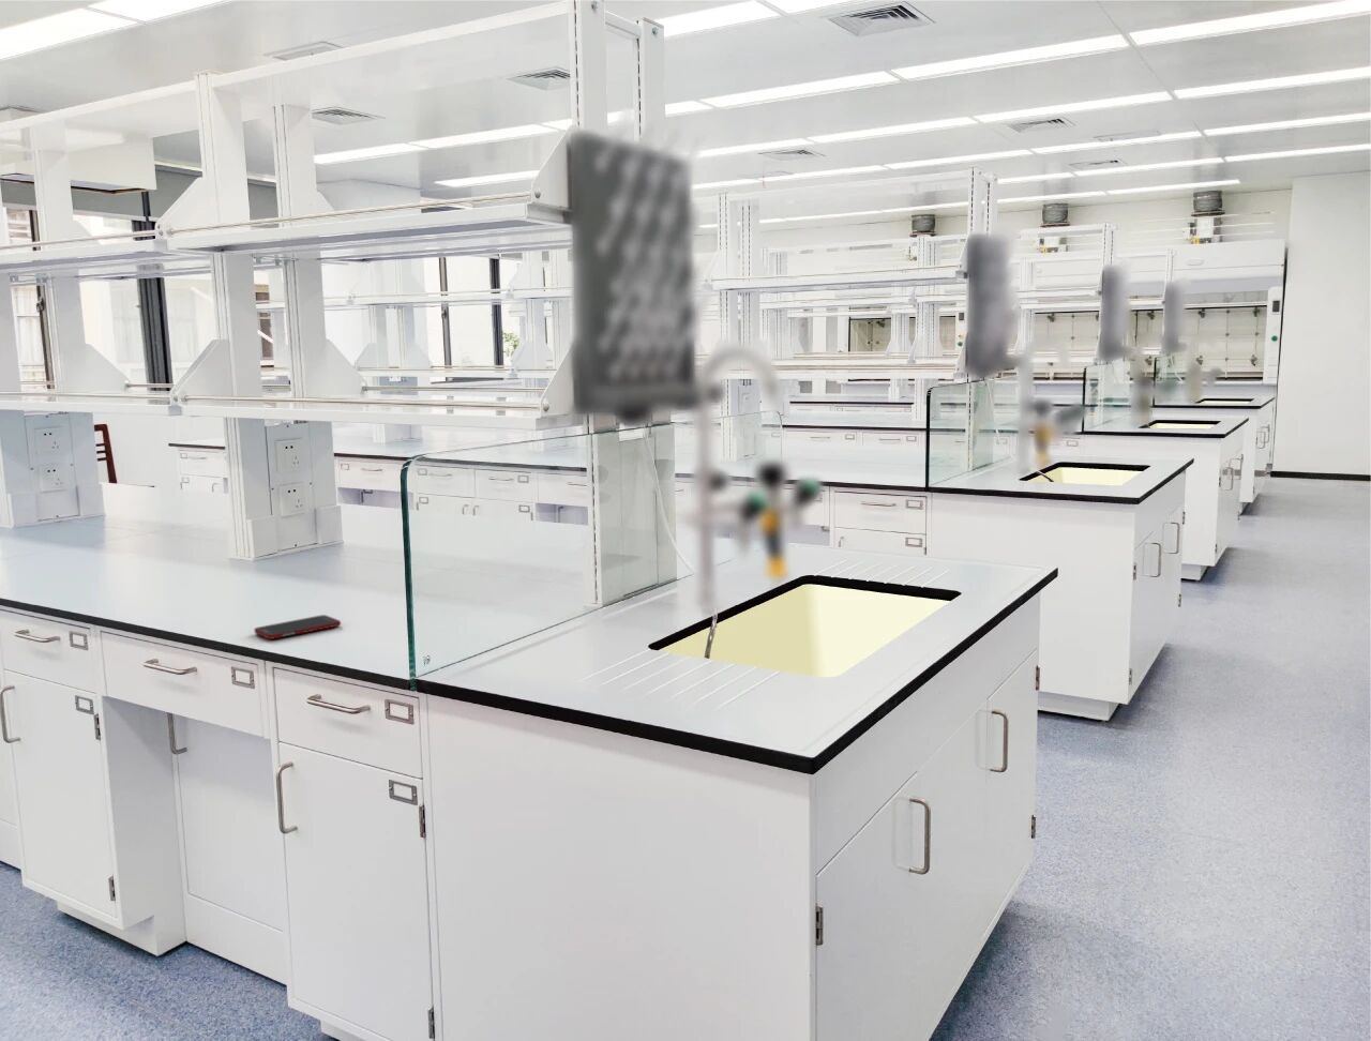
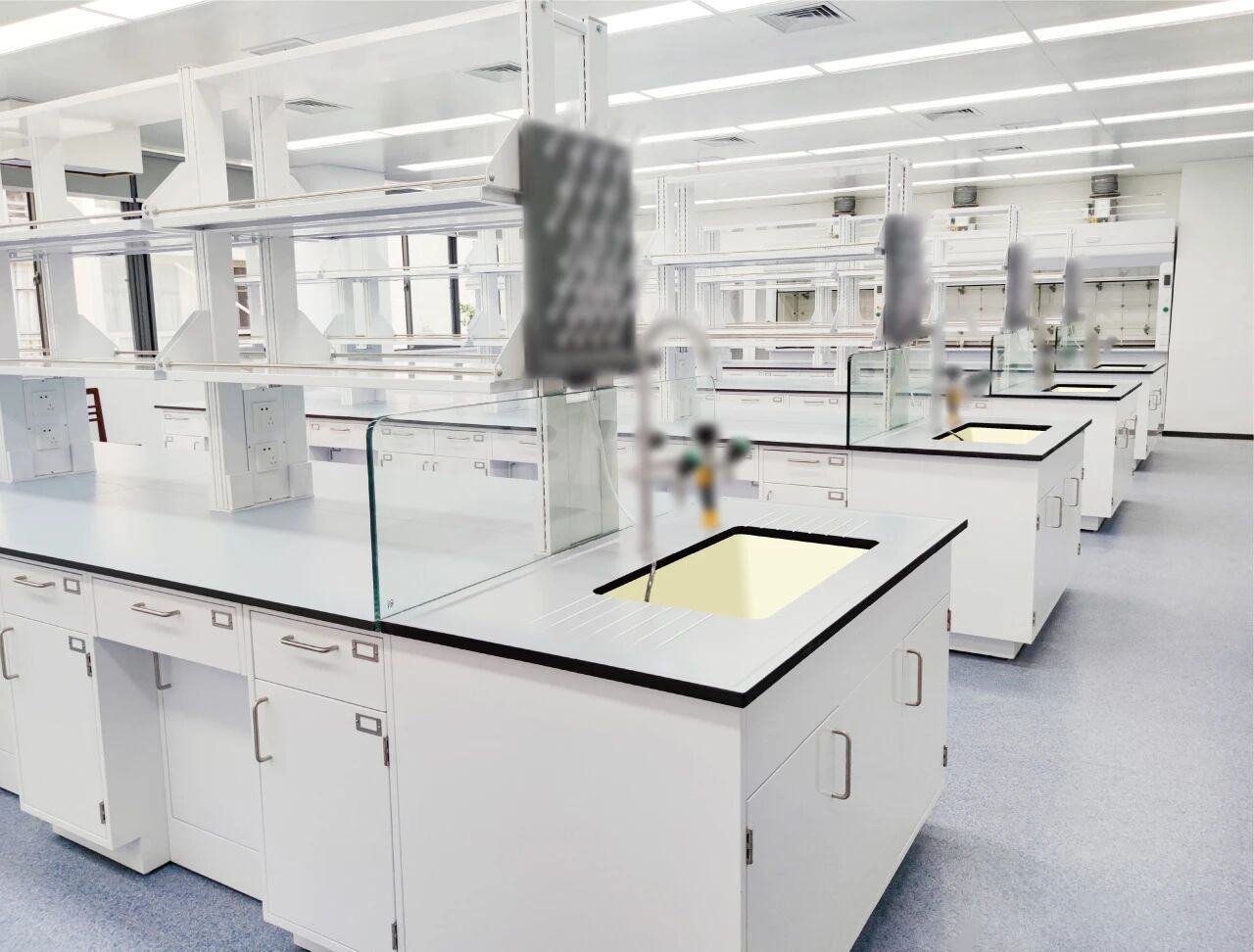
- cell phone [253,613,342,641]
